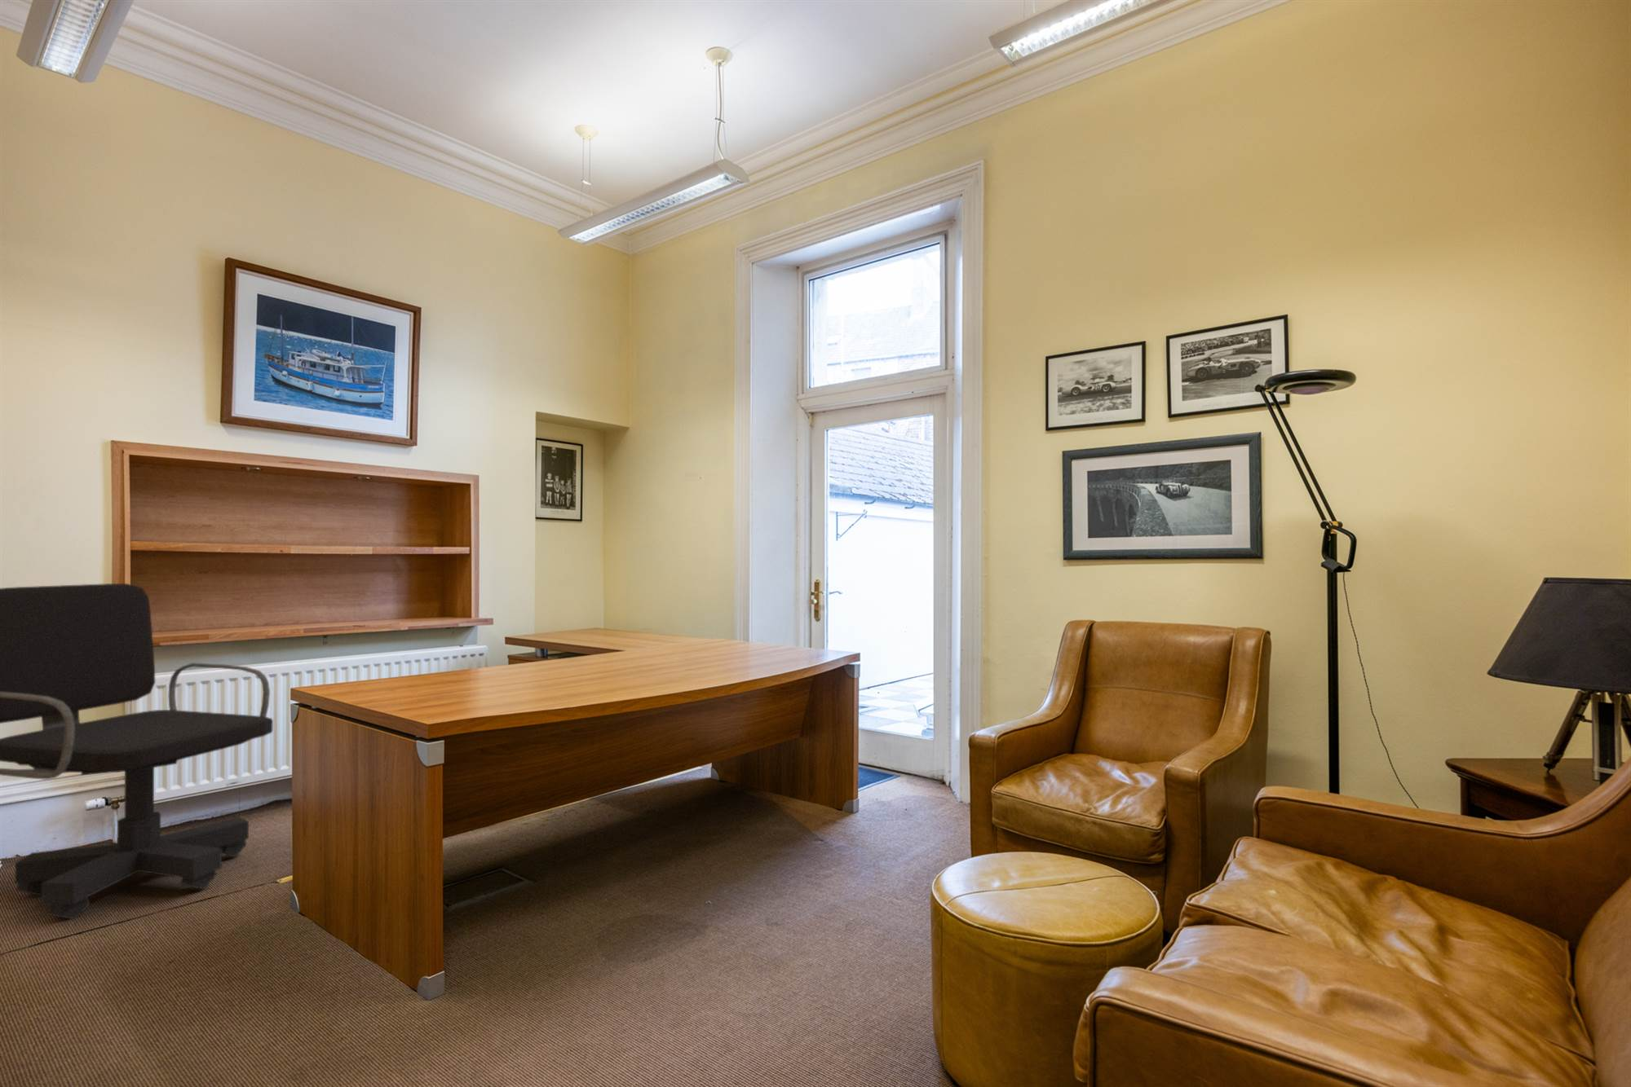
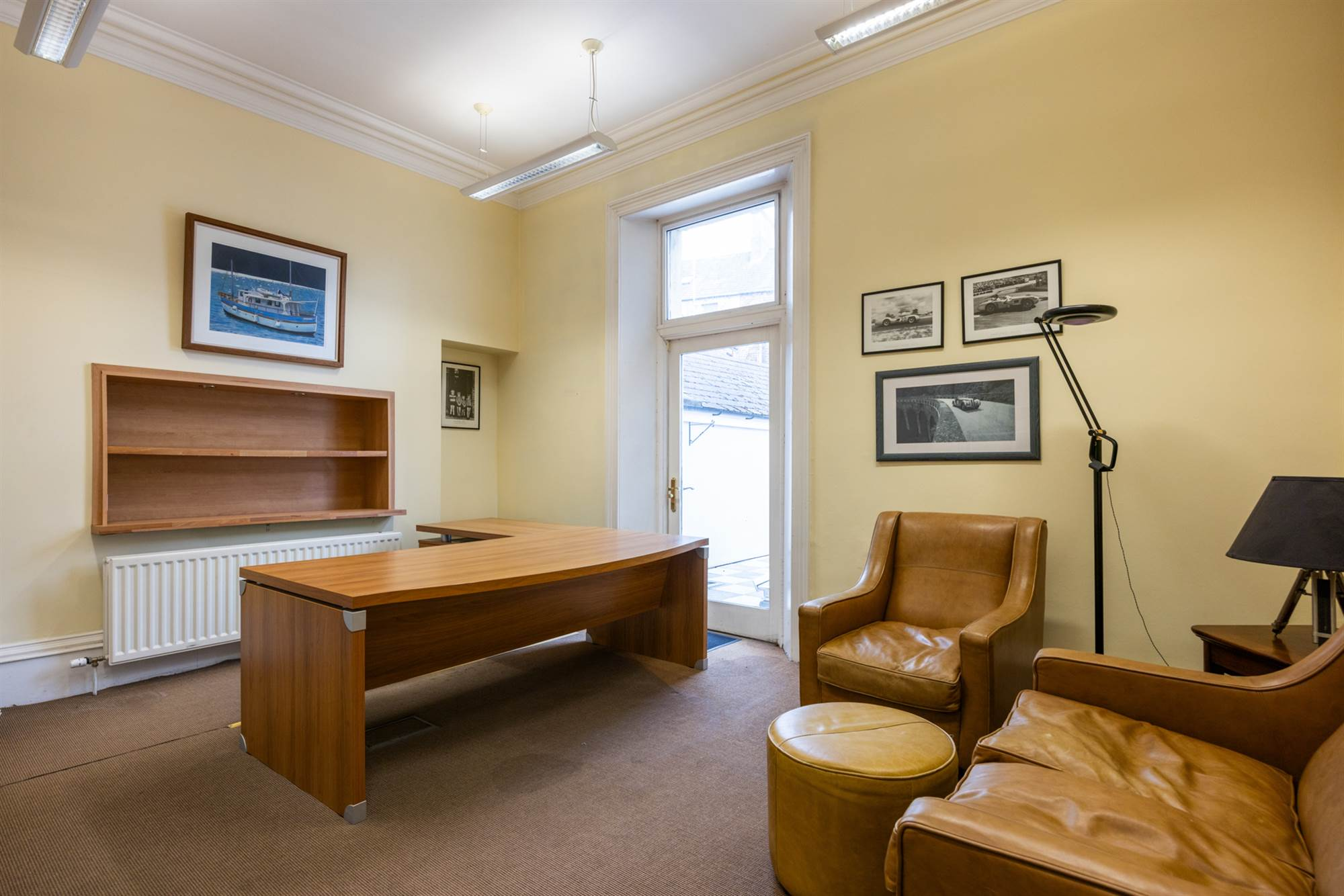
- office chair [0,582,274,920]
